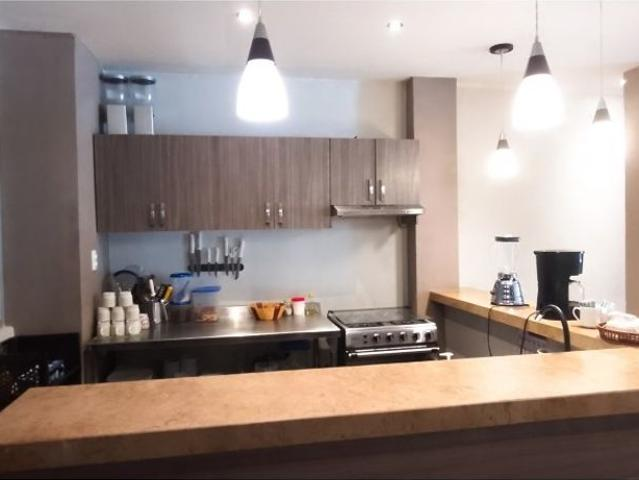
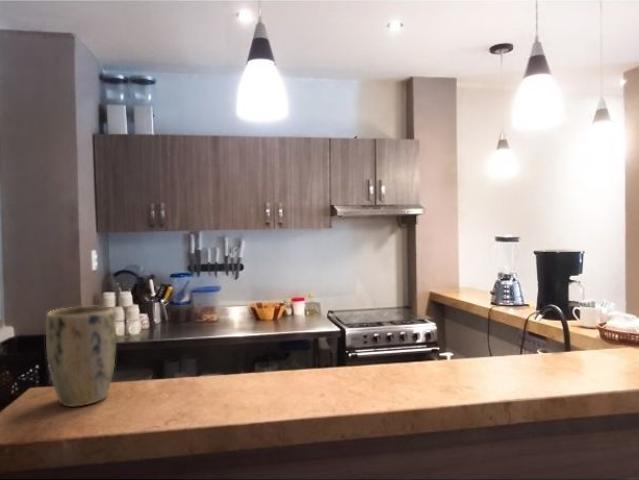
+ plant pot [45,305,116,408]
